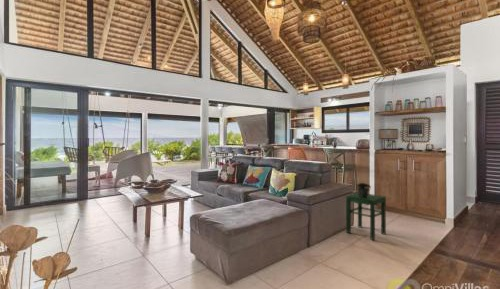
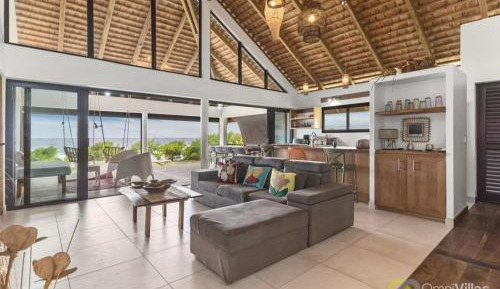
- stool [345,192,387,241]
- potted plant [354,170,372,198]
